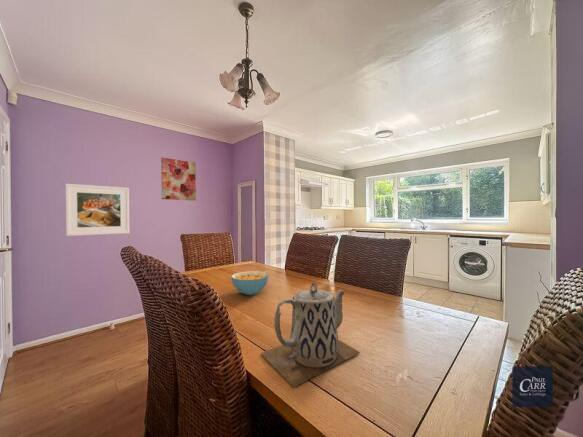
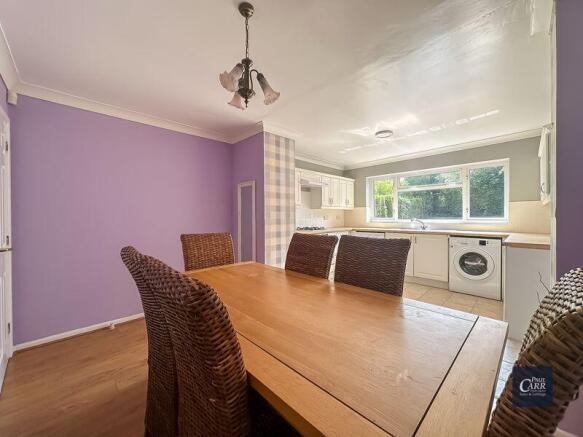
- cereal bowl [230,270,270,296]
- teapot [260,281,361,388]
- wall art [160,157,197,201]
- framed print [65,183,131,237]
